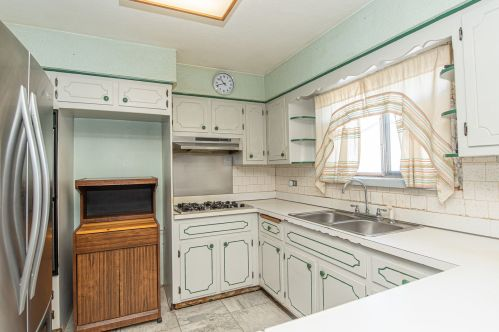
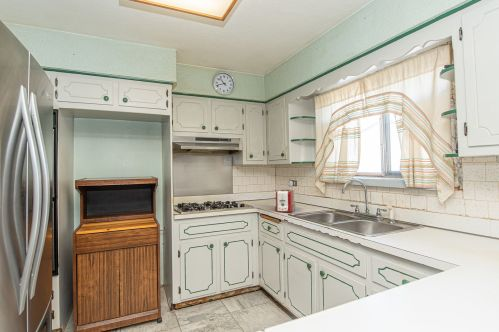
+ toaster [274,189,296,213]
